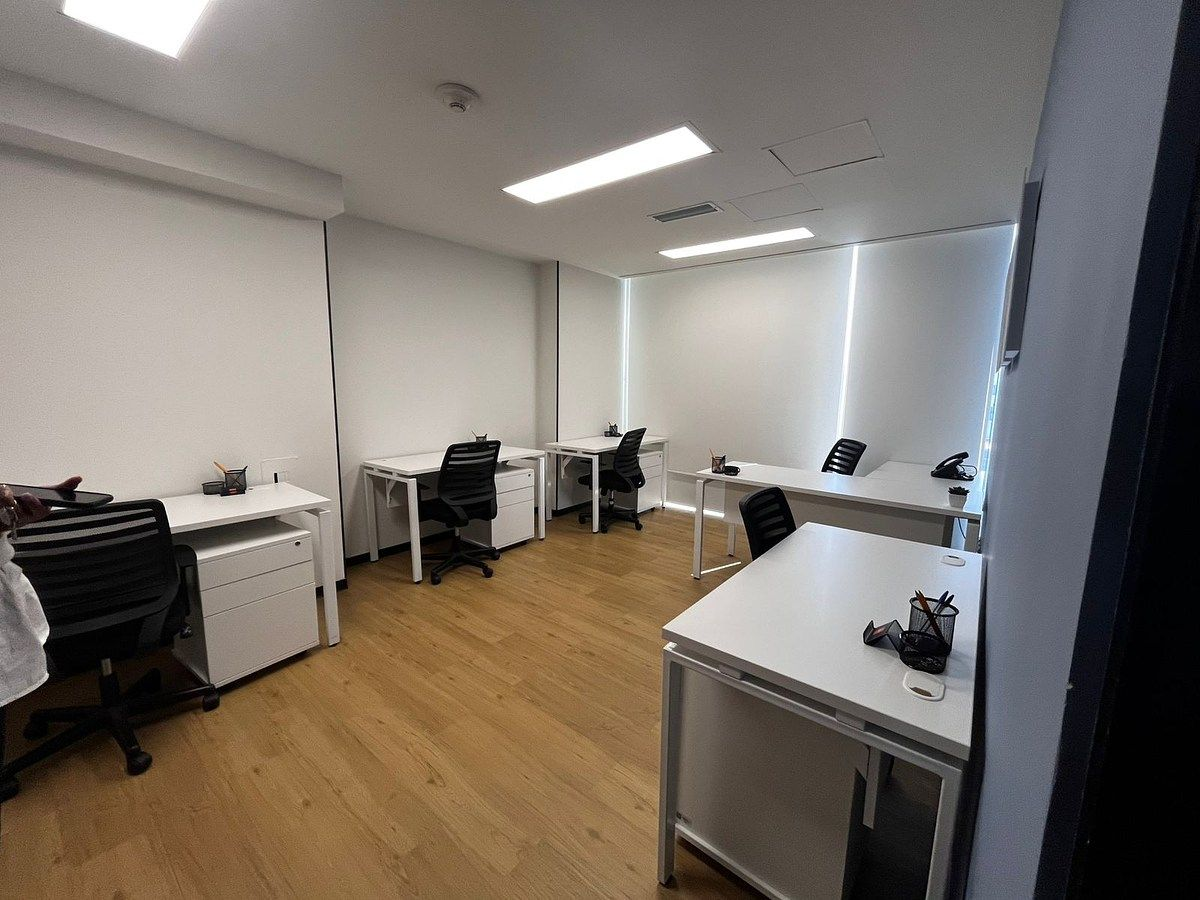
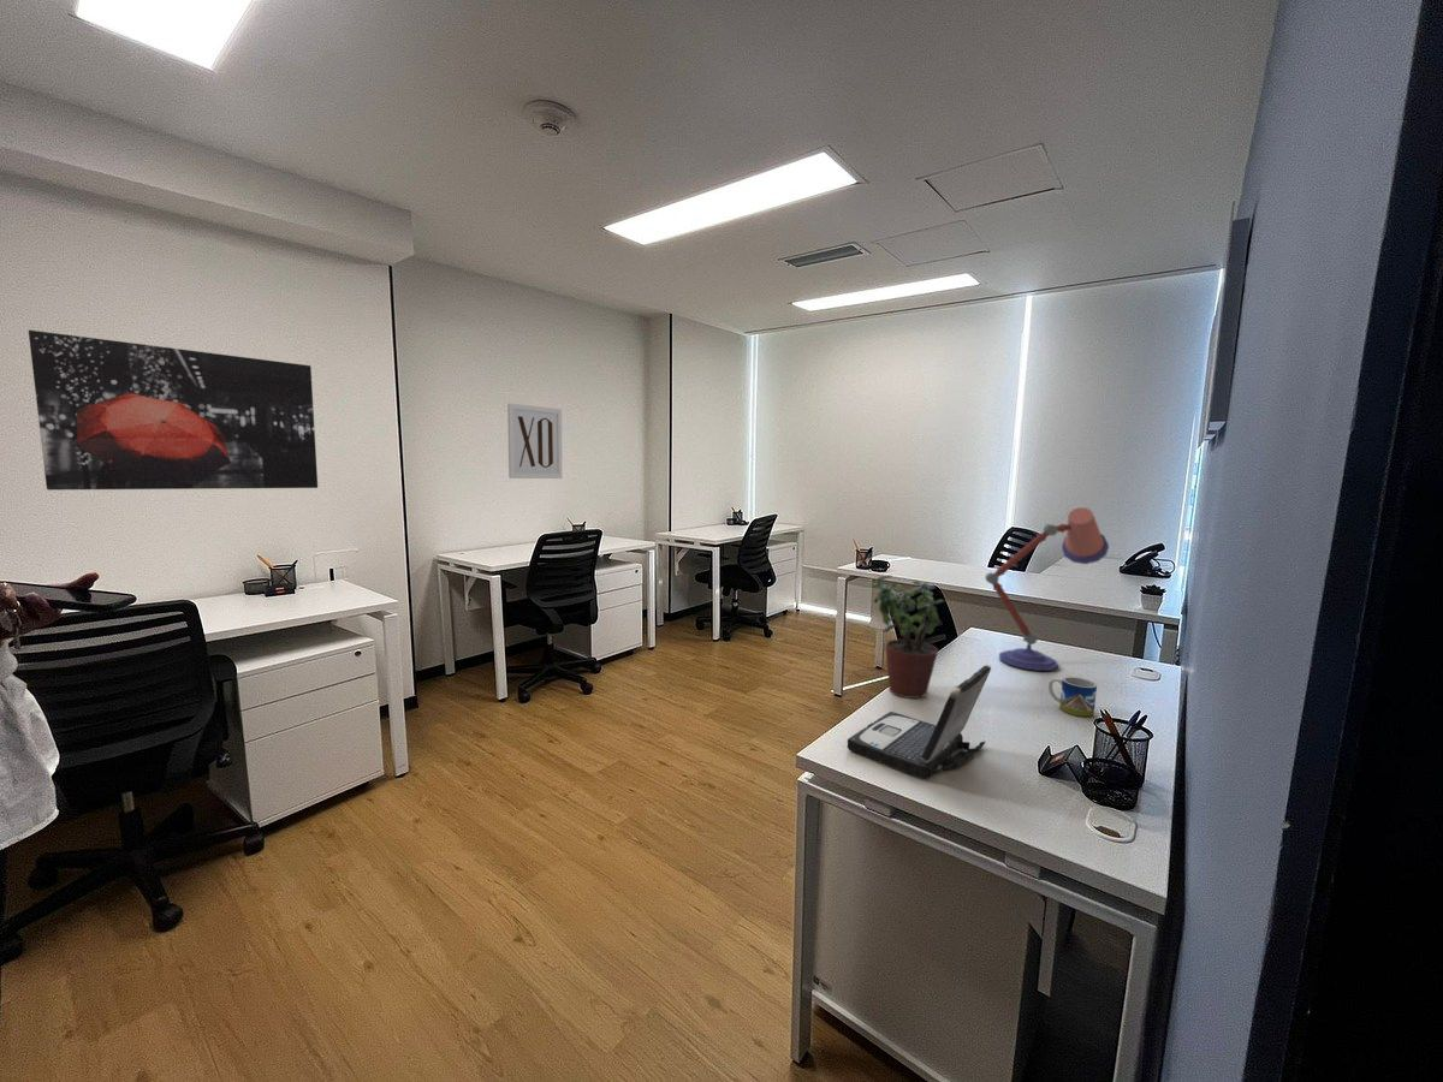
+ mug [1047,676,1098,718]
+ desk lamp [984,506,1110,672]
+ wall art [28,329,319,492]
+ potted plant [871,575,945,700]
+ laptop [847,664,992,779]
+ wall art [506,403,563,480]
